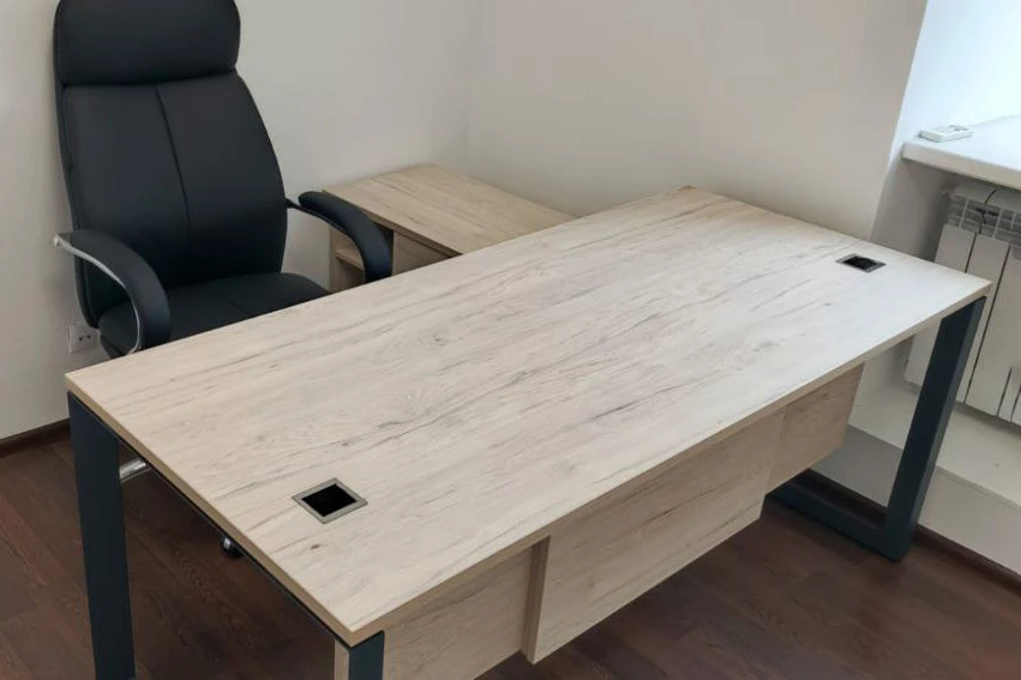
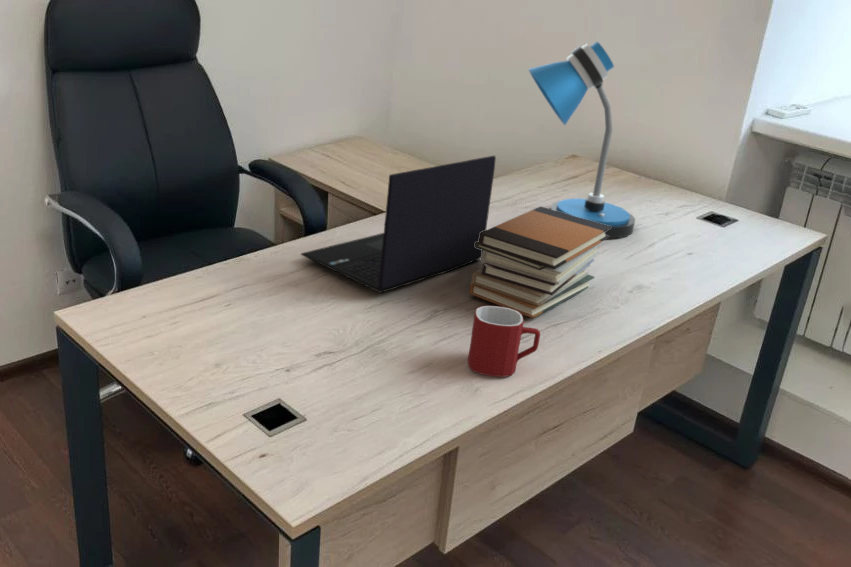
+ desk lamp [528,41,636,239]
+ mug [467,305,541,378]
+ laptop [300,155,497,294]
+ book stack [468,205,611,319]
